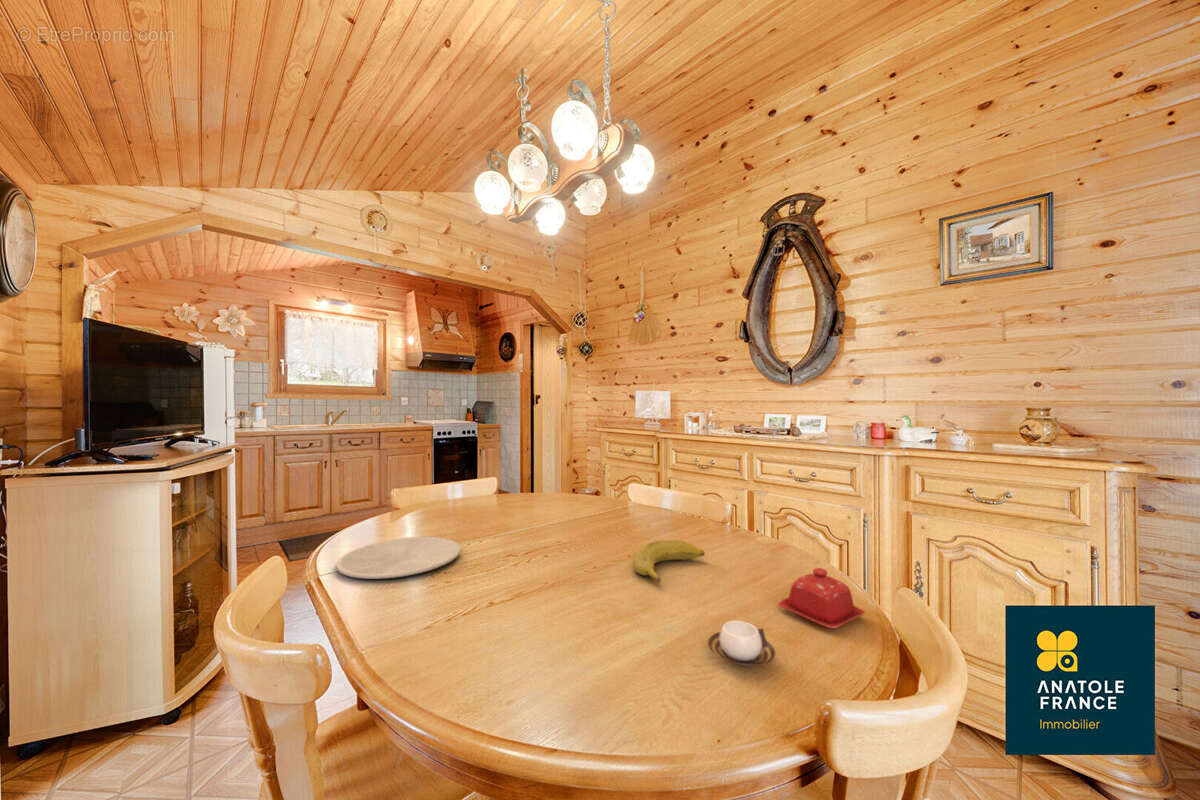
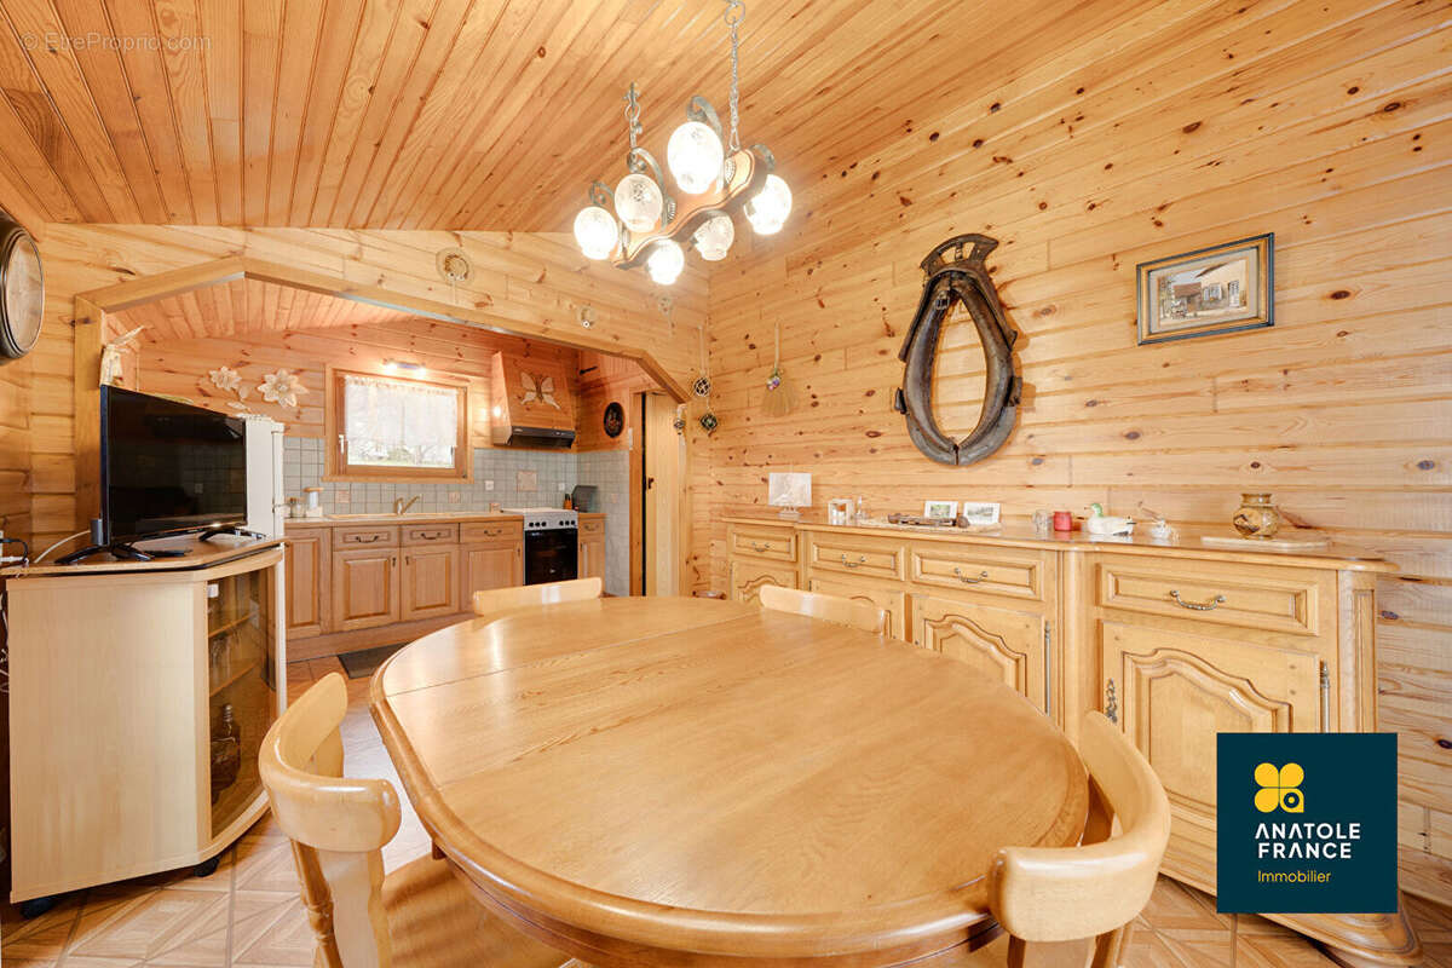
- fruit [632,539,706,585]
- butter dish [777,567,866,630]
- plate [335,536,462,580]
- cup [707,620,776,667]
